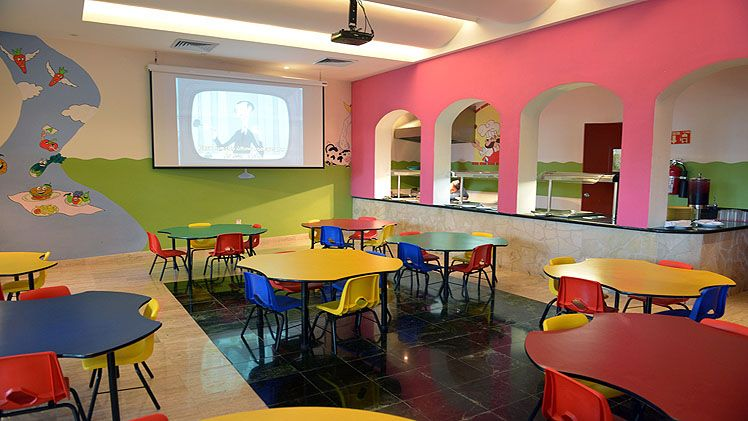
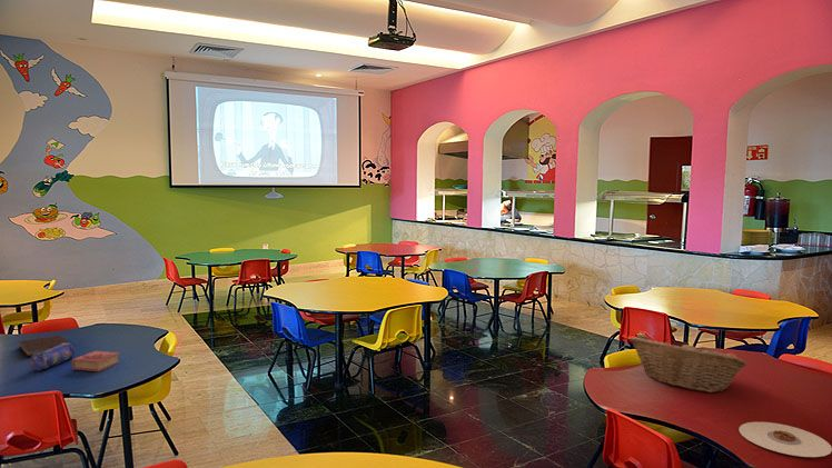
+ pencil case [28,341,77,371]
+ book [71,350,121,372]
+ plate [739,421,832,458]
+ fruit basket [628,336,749,394]
+ notebook [18,335,71,358]
